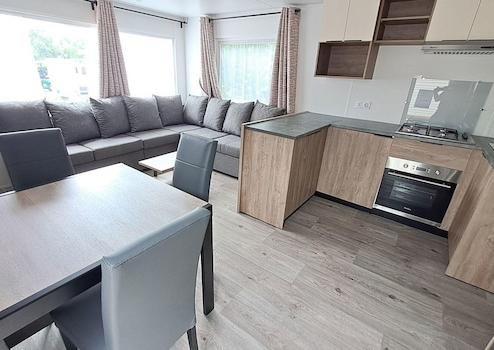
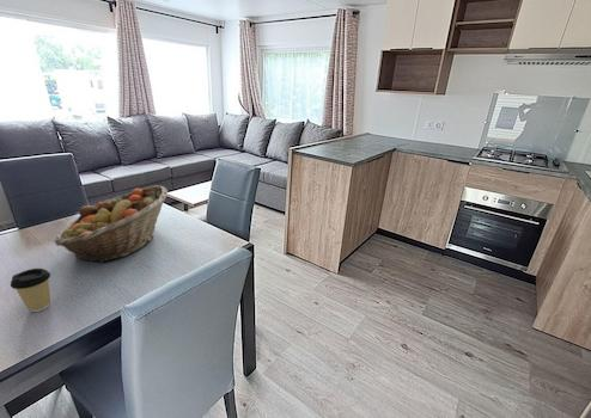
+ fruit basket [53,184,169,264]
+ coffee cup [10,268,51,313]
